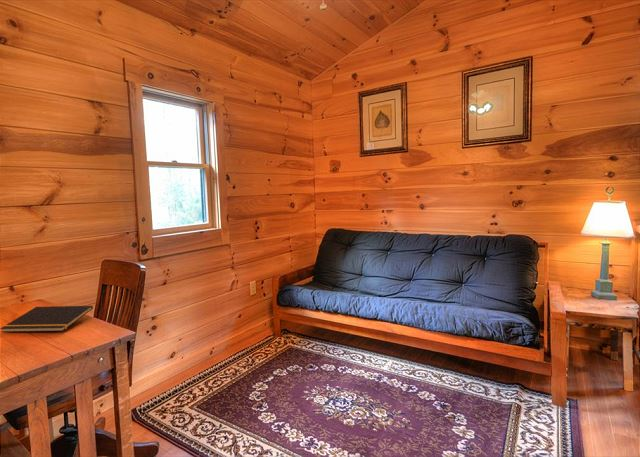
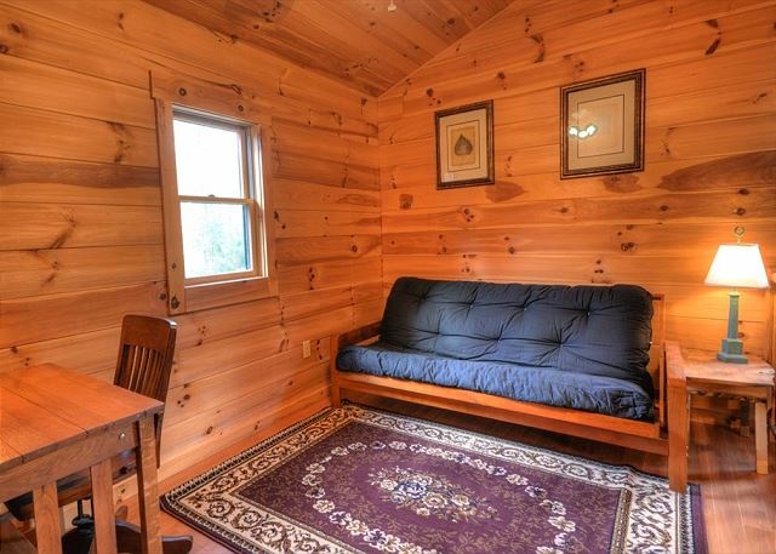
- notepad [0,305,94,333]
